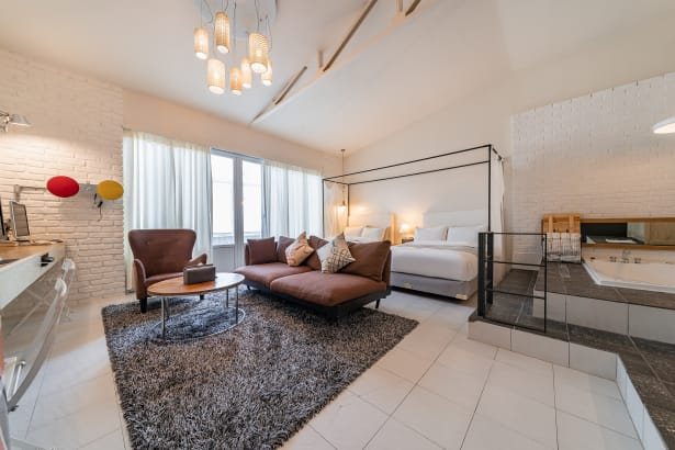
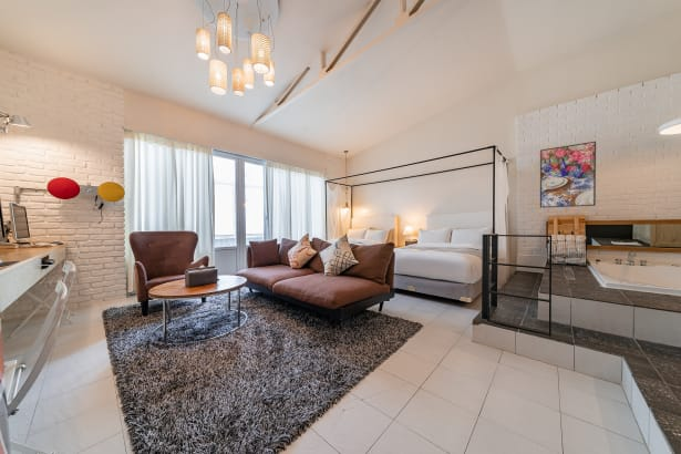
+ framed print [539,141,597,208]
